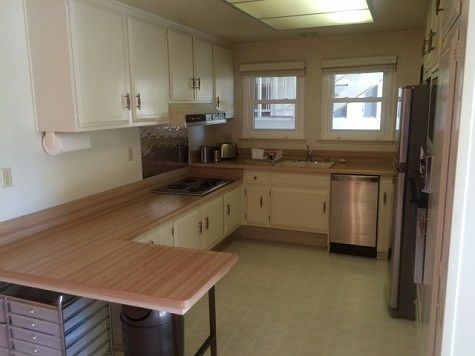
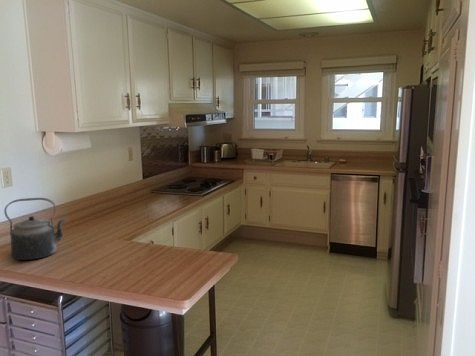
+ kettle [3,197,67,261]
